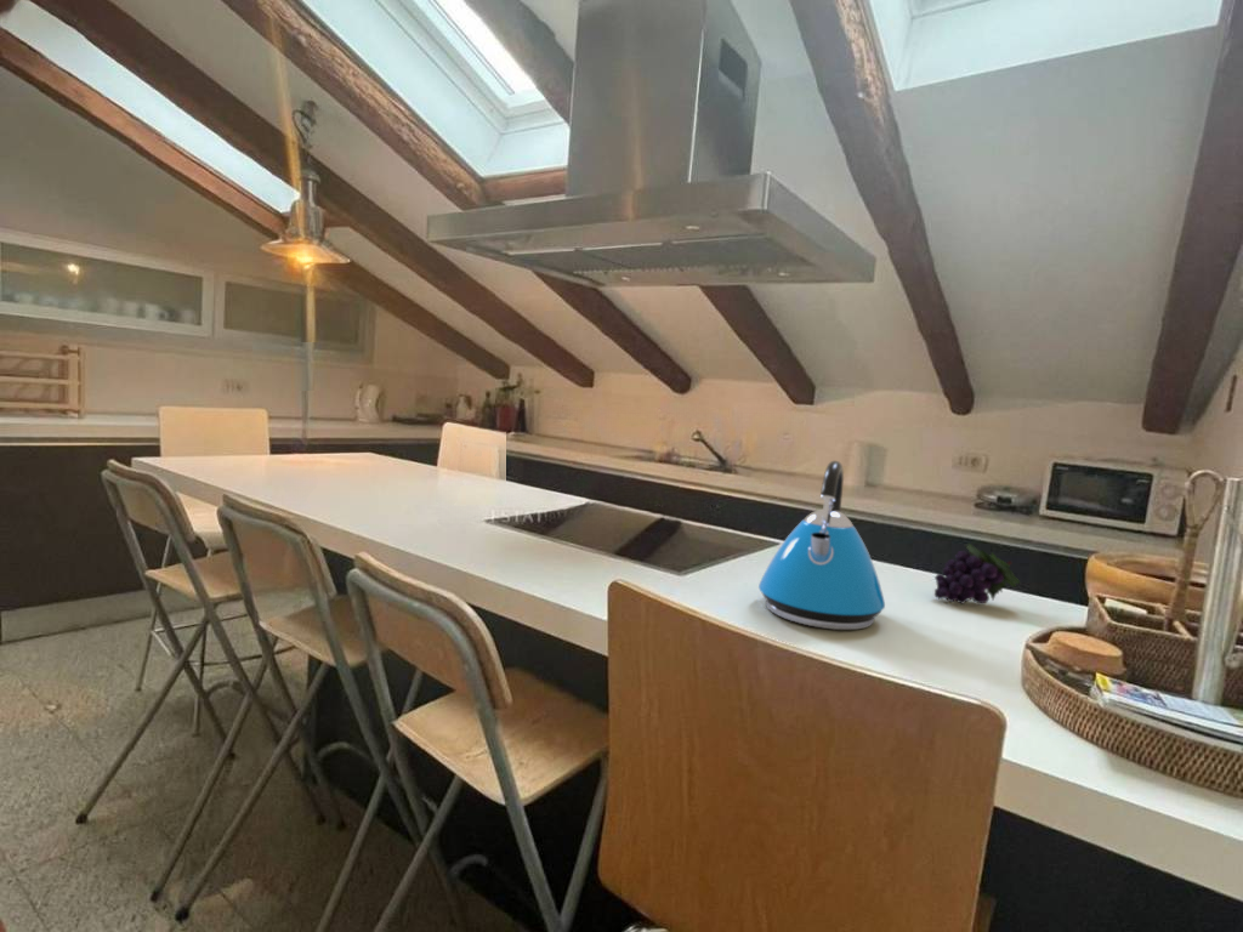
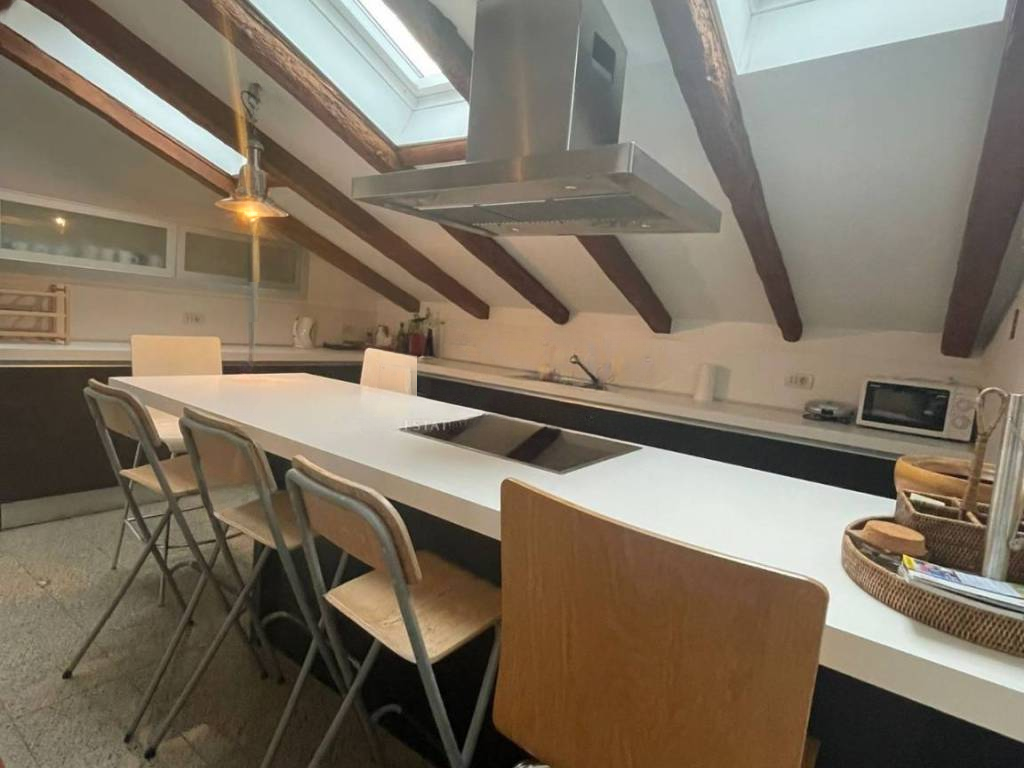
- kettle [757,460,886,631]
- fruit [933,541,1021,606]
